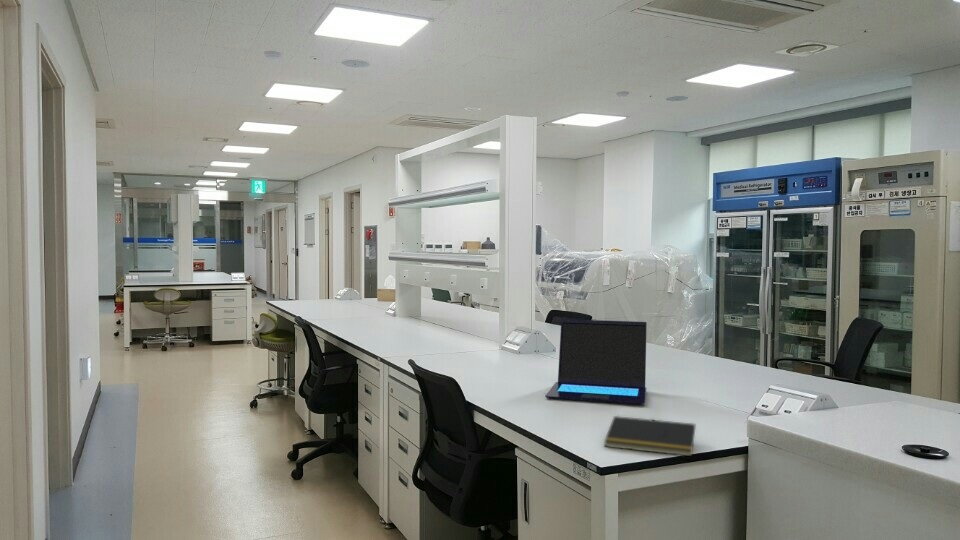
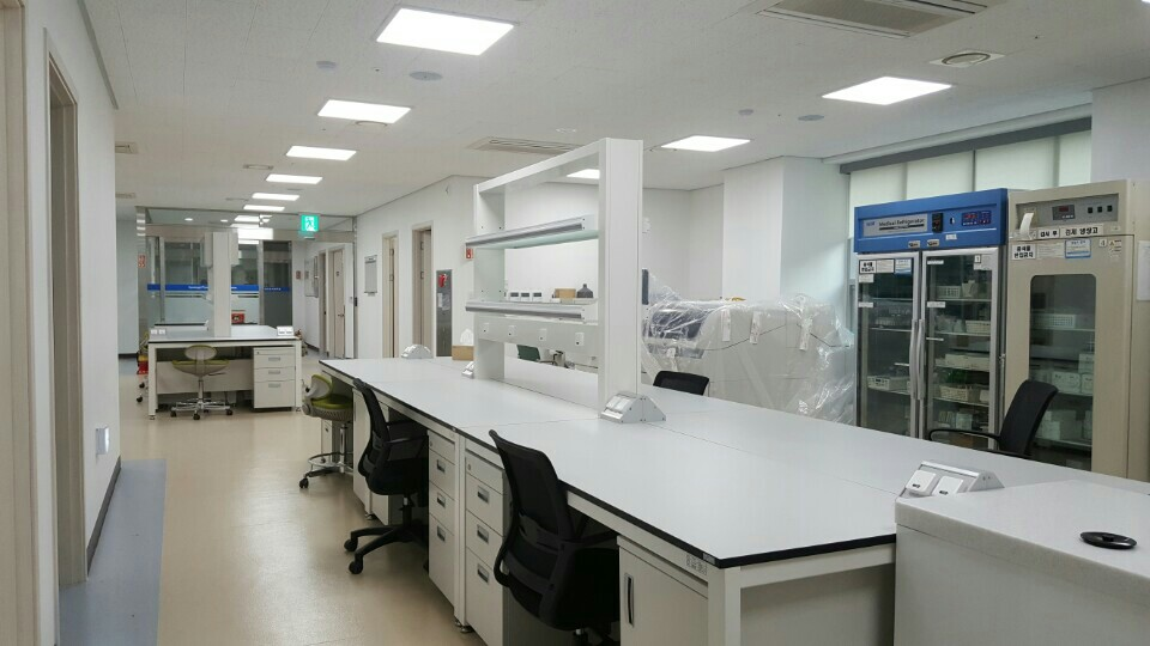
- notepad [603,415,696,457]
- laptop [544,318,648,406]
